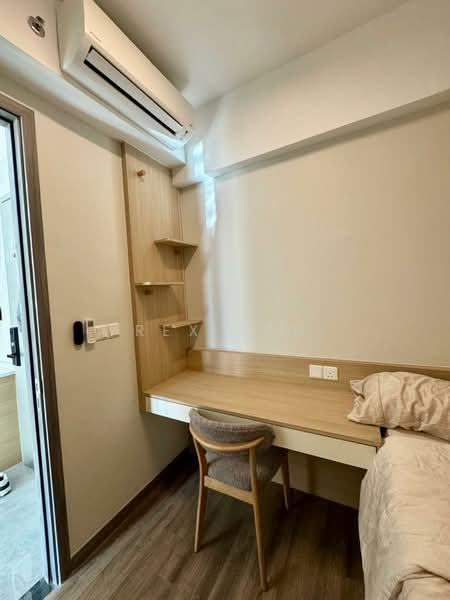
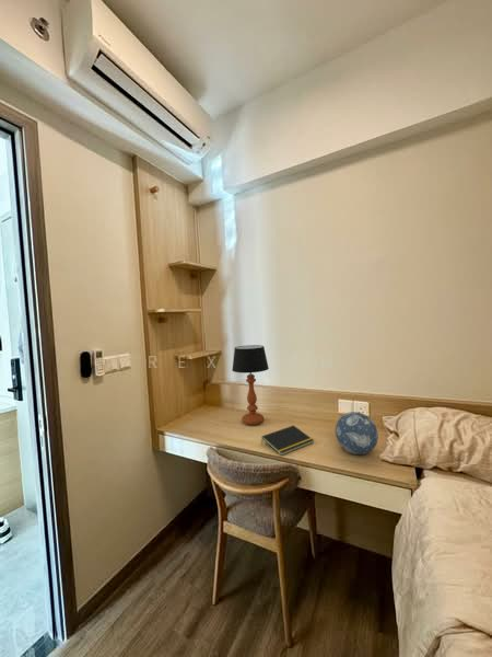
+ table lamp [231,344,270,426]
+ notepad [260,425,315,457]
+ decorative ball [335,411,379,456]
